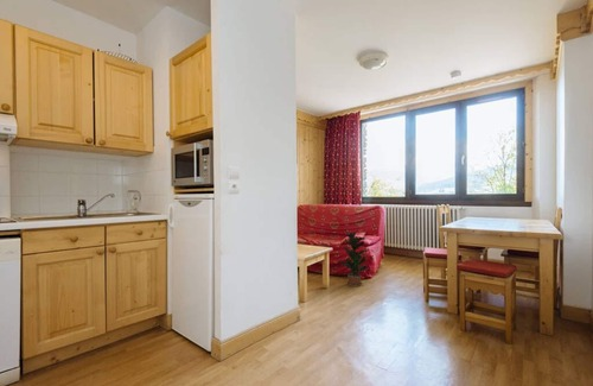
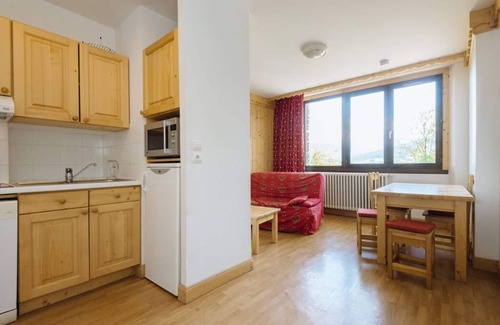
- potted plant [337,232,370,287]
